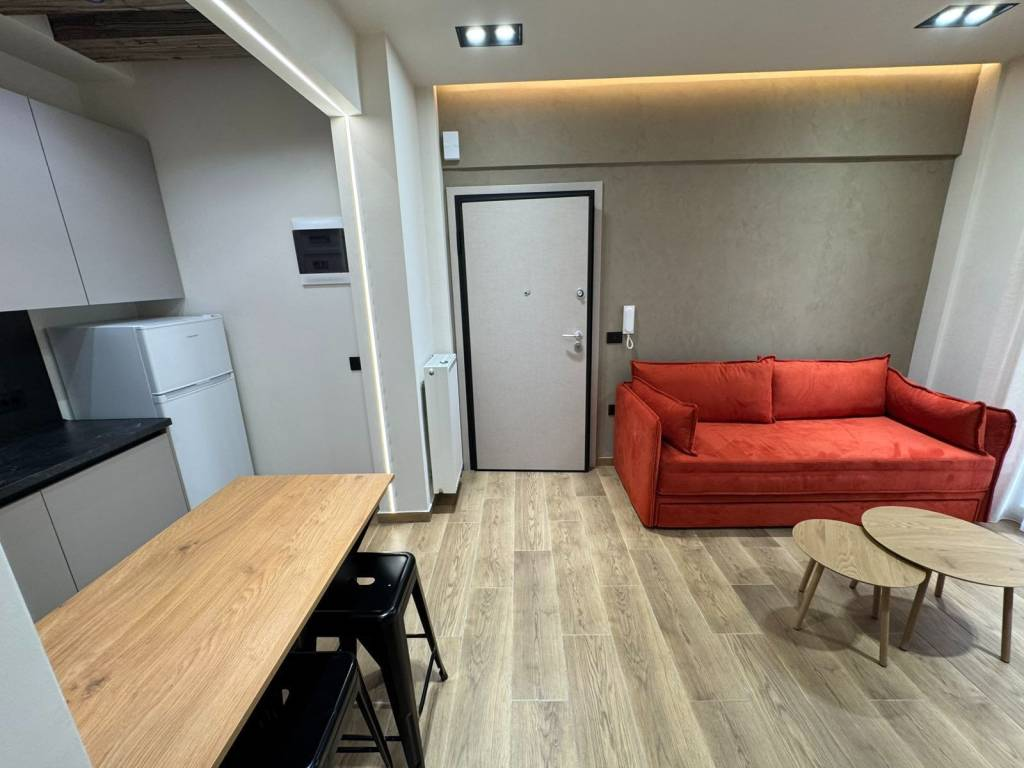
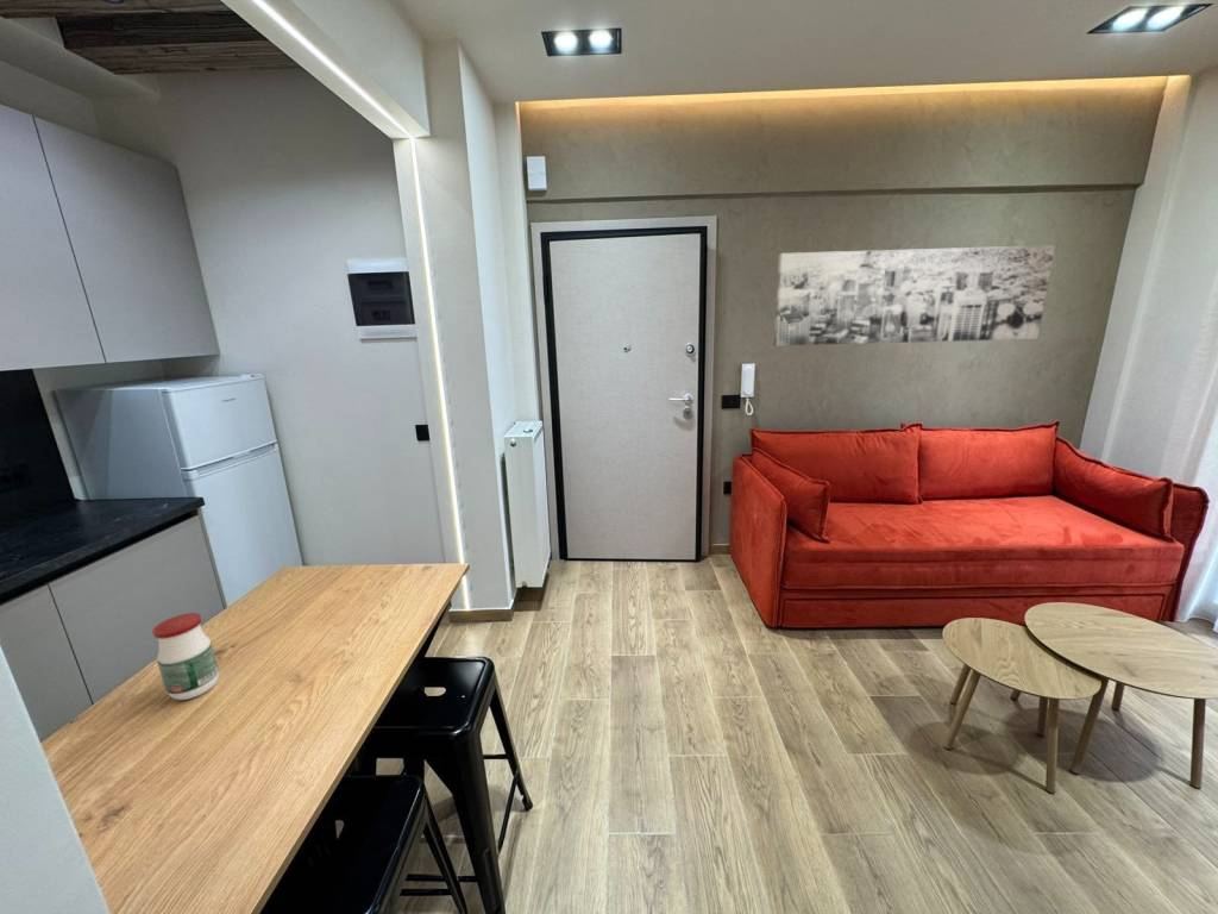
+ jar [151,612,220,701]
+ wall art [773,244,1056,346]
